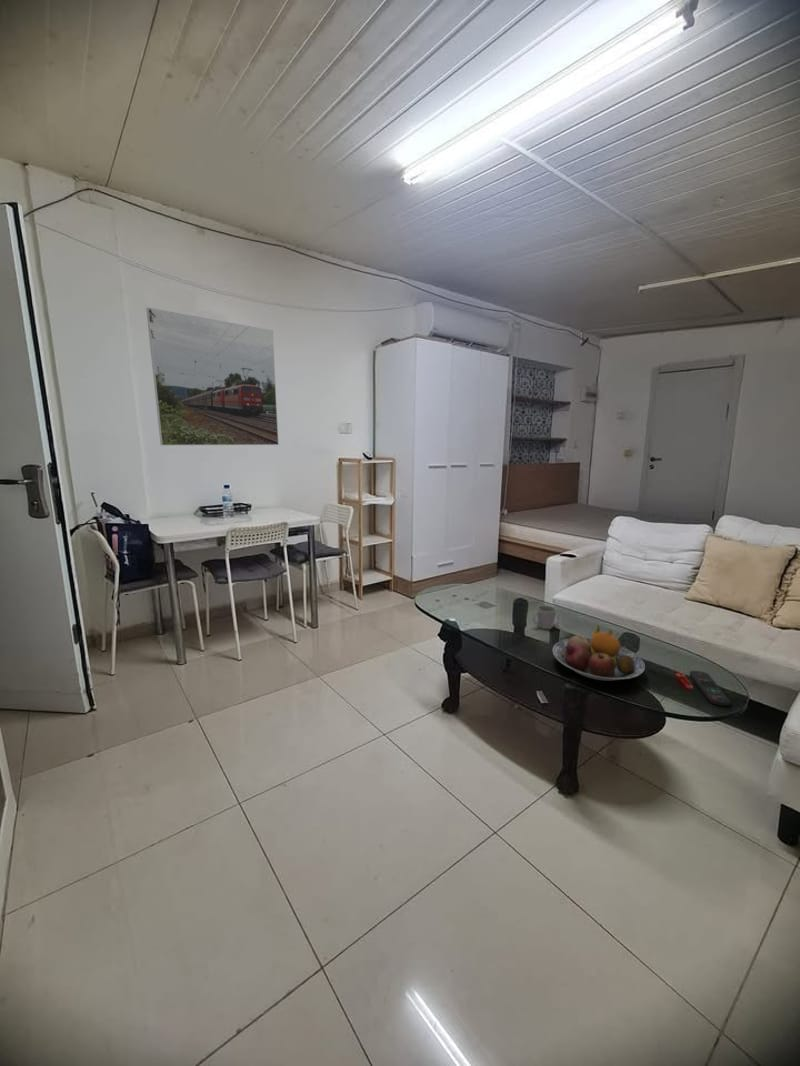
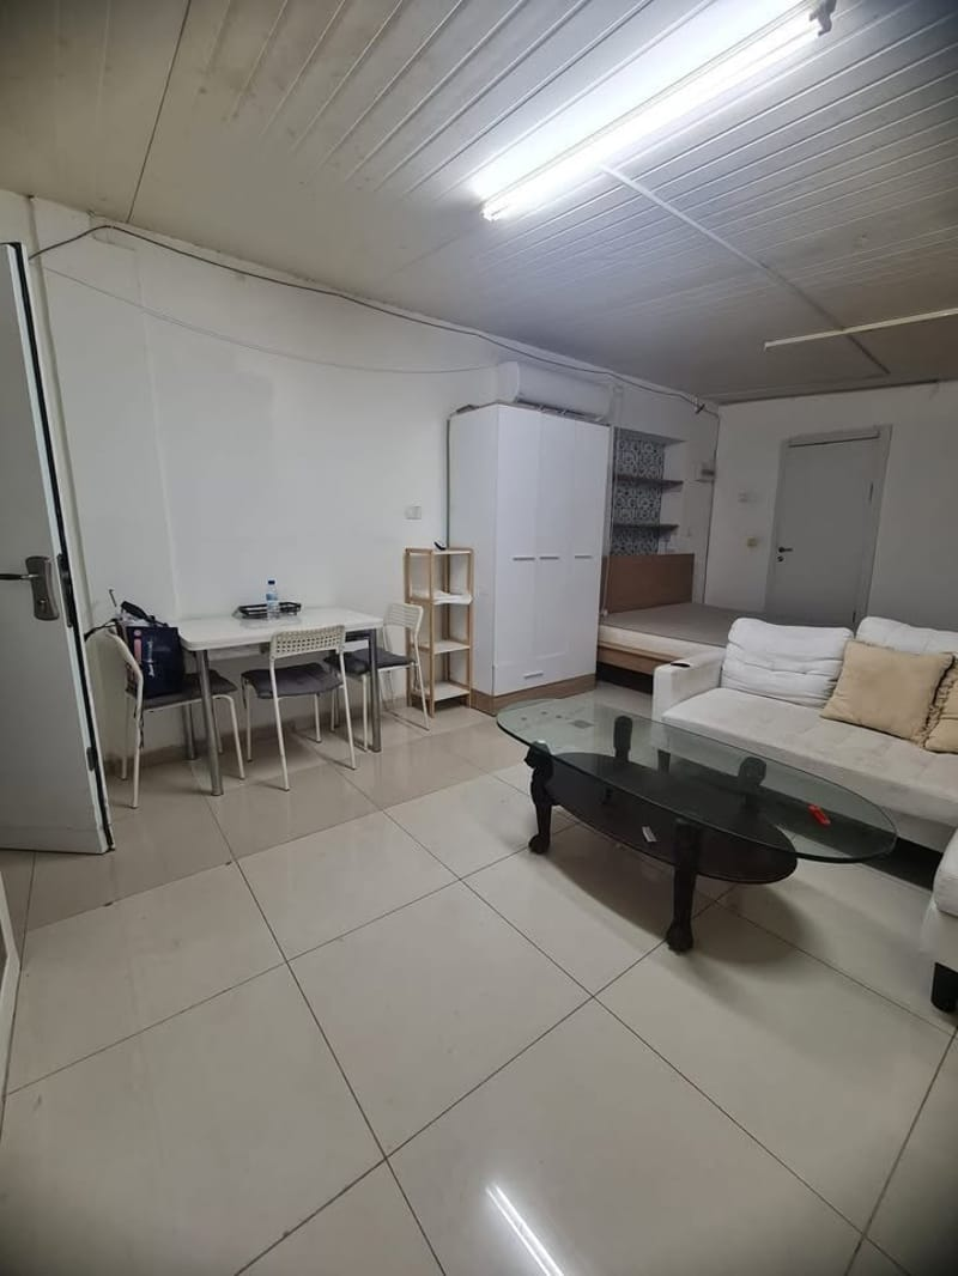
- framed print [145,307,280,446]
- mug [532,604,558,630]
- fruit bowl [552,624,646,682]
- remote control [689,670,732,707]
